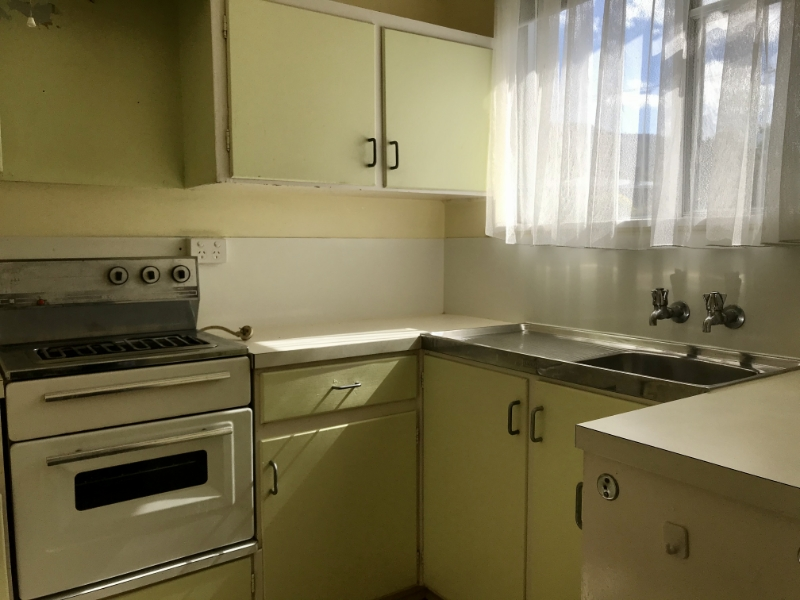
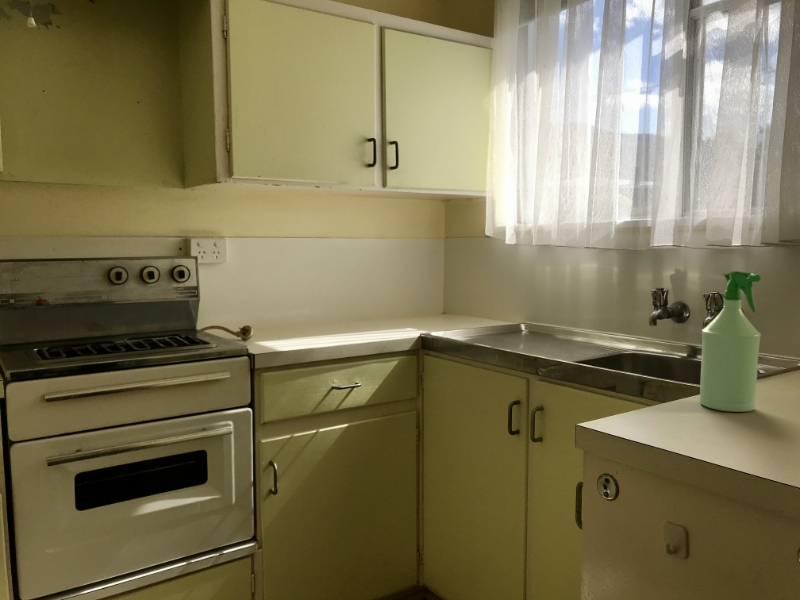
+ spray bottle [699,270,762,413]
